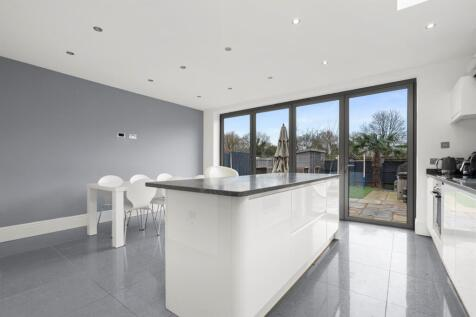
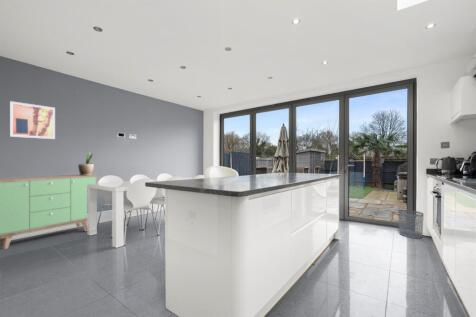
+ sideboard [0,174,98,250]
+ waste bin [397,209,425,239]
+ wall art [9,100,56,140]
+ potted plant [77,151,95,176]
